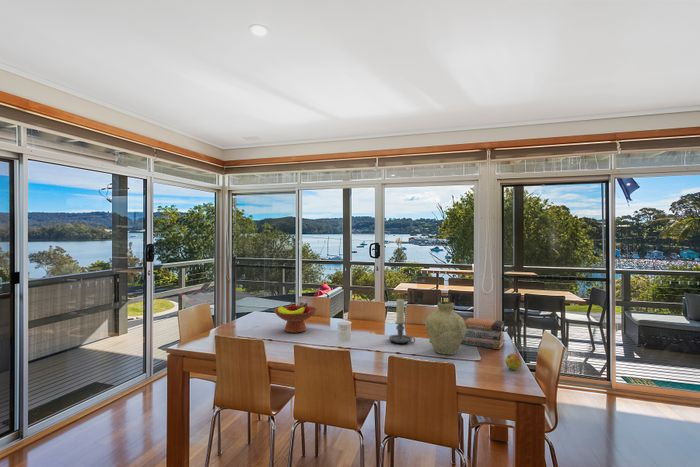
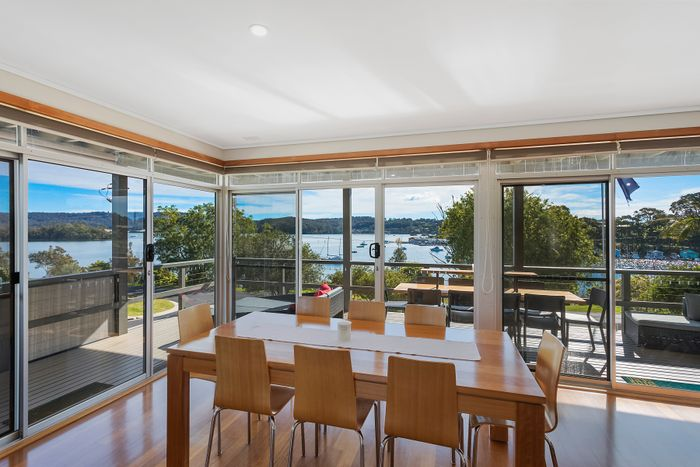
- candle holder [388,298,416,344]
- book stack [461,316,506,350]
- vase [424,300,466,356]
- apple [504,352,523,371]
- fruit bowl [272,302,318,334]
